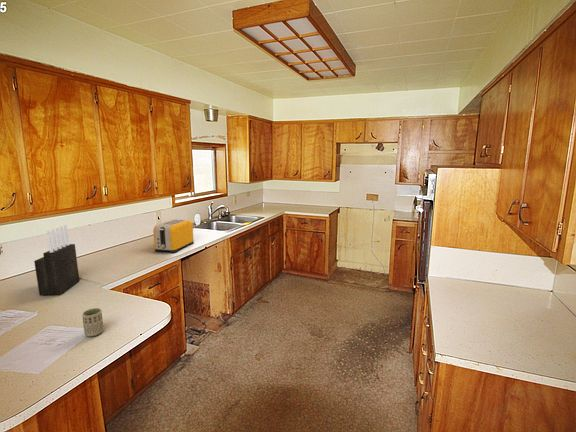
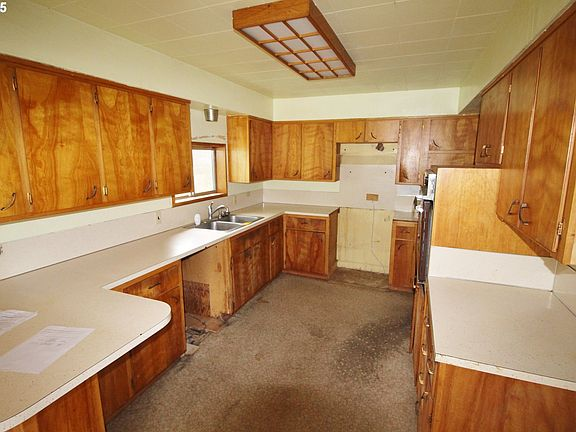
- cup [81,307,104,338]
- knife block [33,224,81,296]
- toaster [152,218,195,254]
